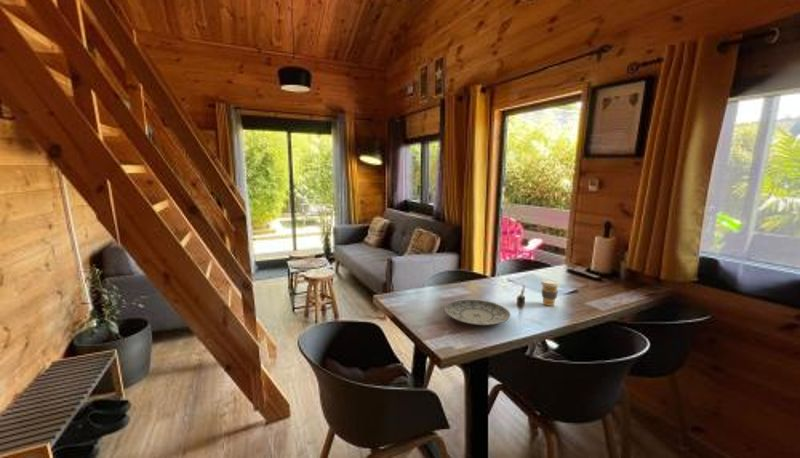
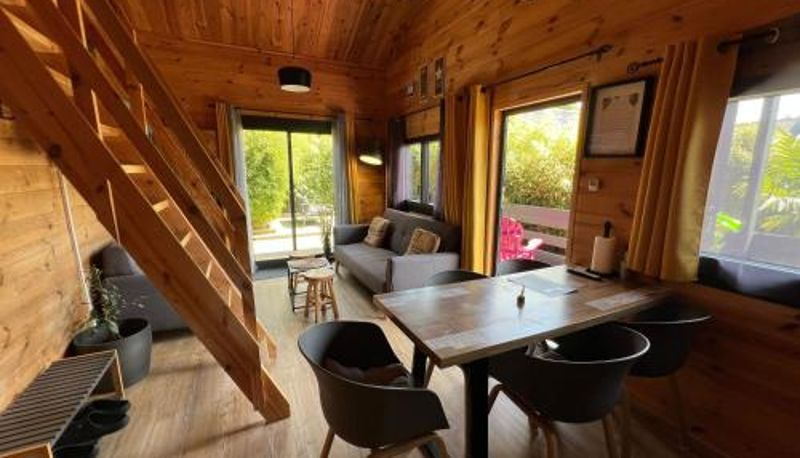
- plate [444,298,511,327]
- coffee cup [540,279,561,307]
